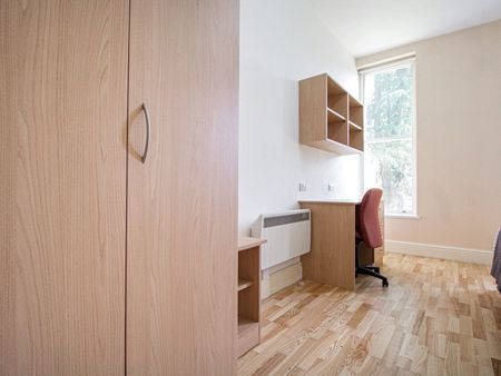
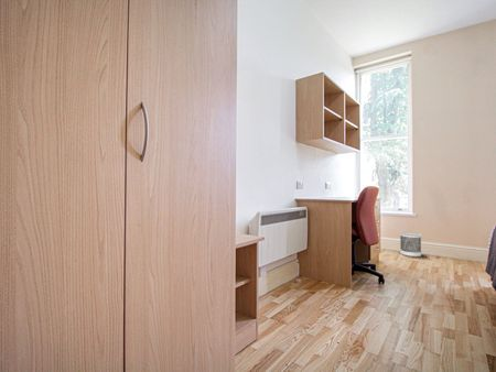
+ wastebasket [399,231,422,258]
